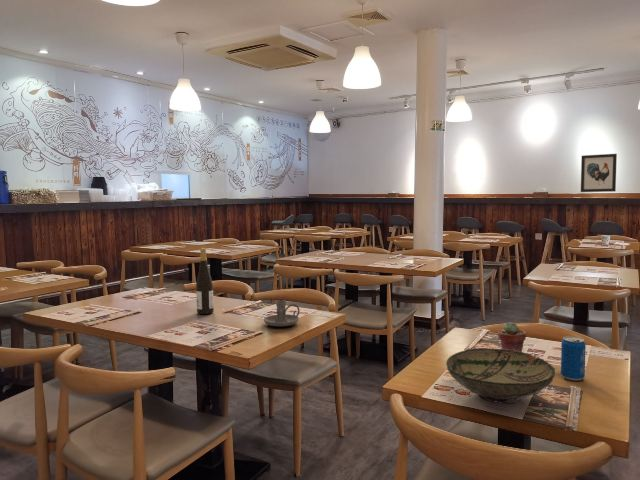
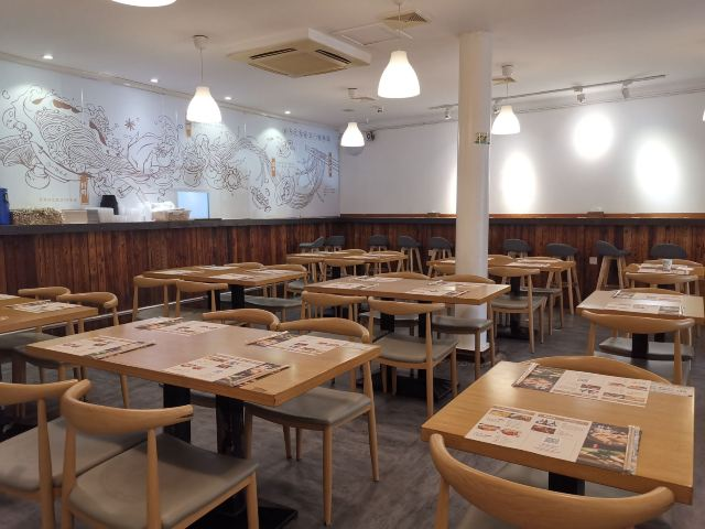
- beverage can [560,335,587,382]
- wall art [580,153,618,193]
- wine bottle [195,247,215,315]
- candle holder [263,300,301,328]
- bowl [445,347,556,404]
- potted succulent [497,321,527,352]
